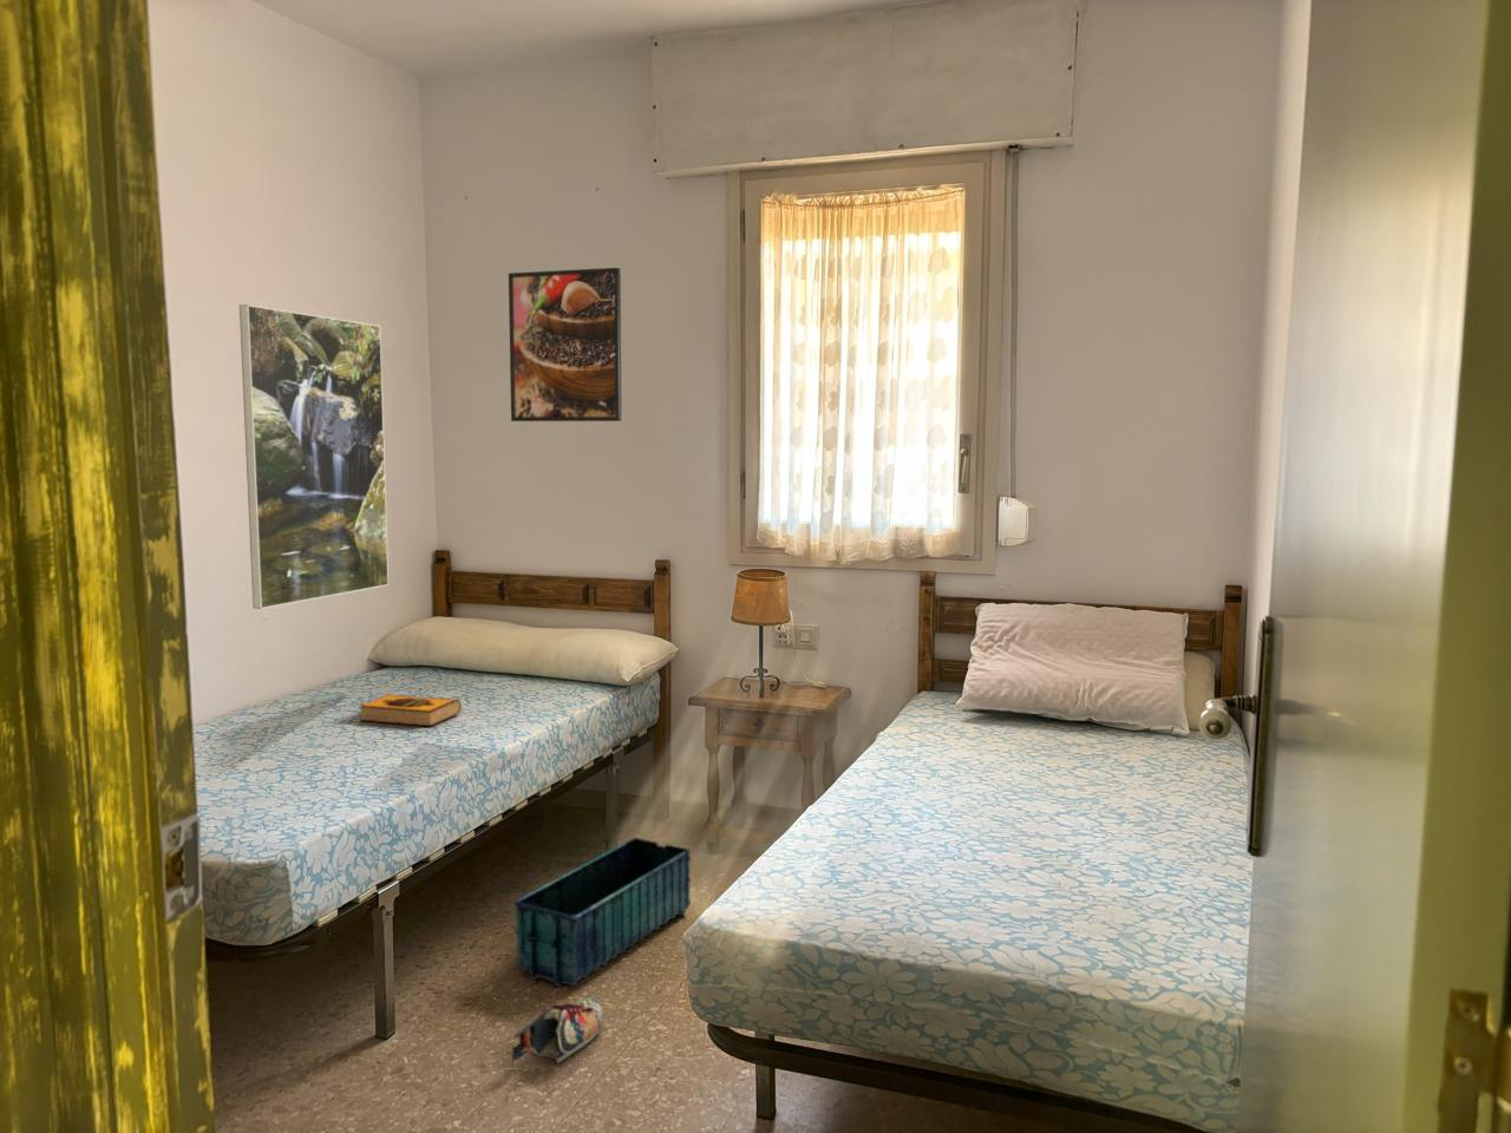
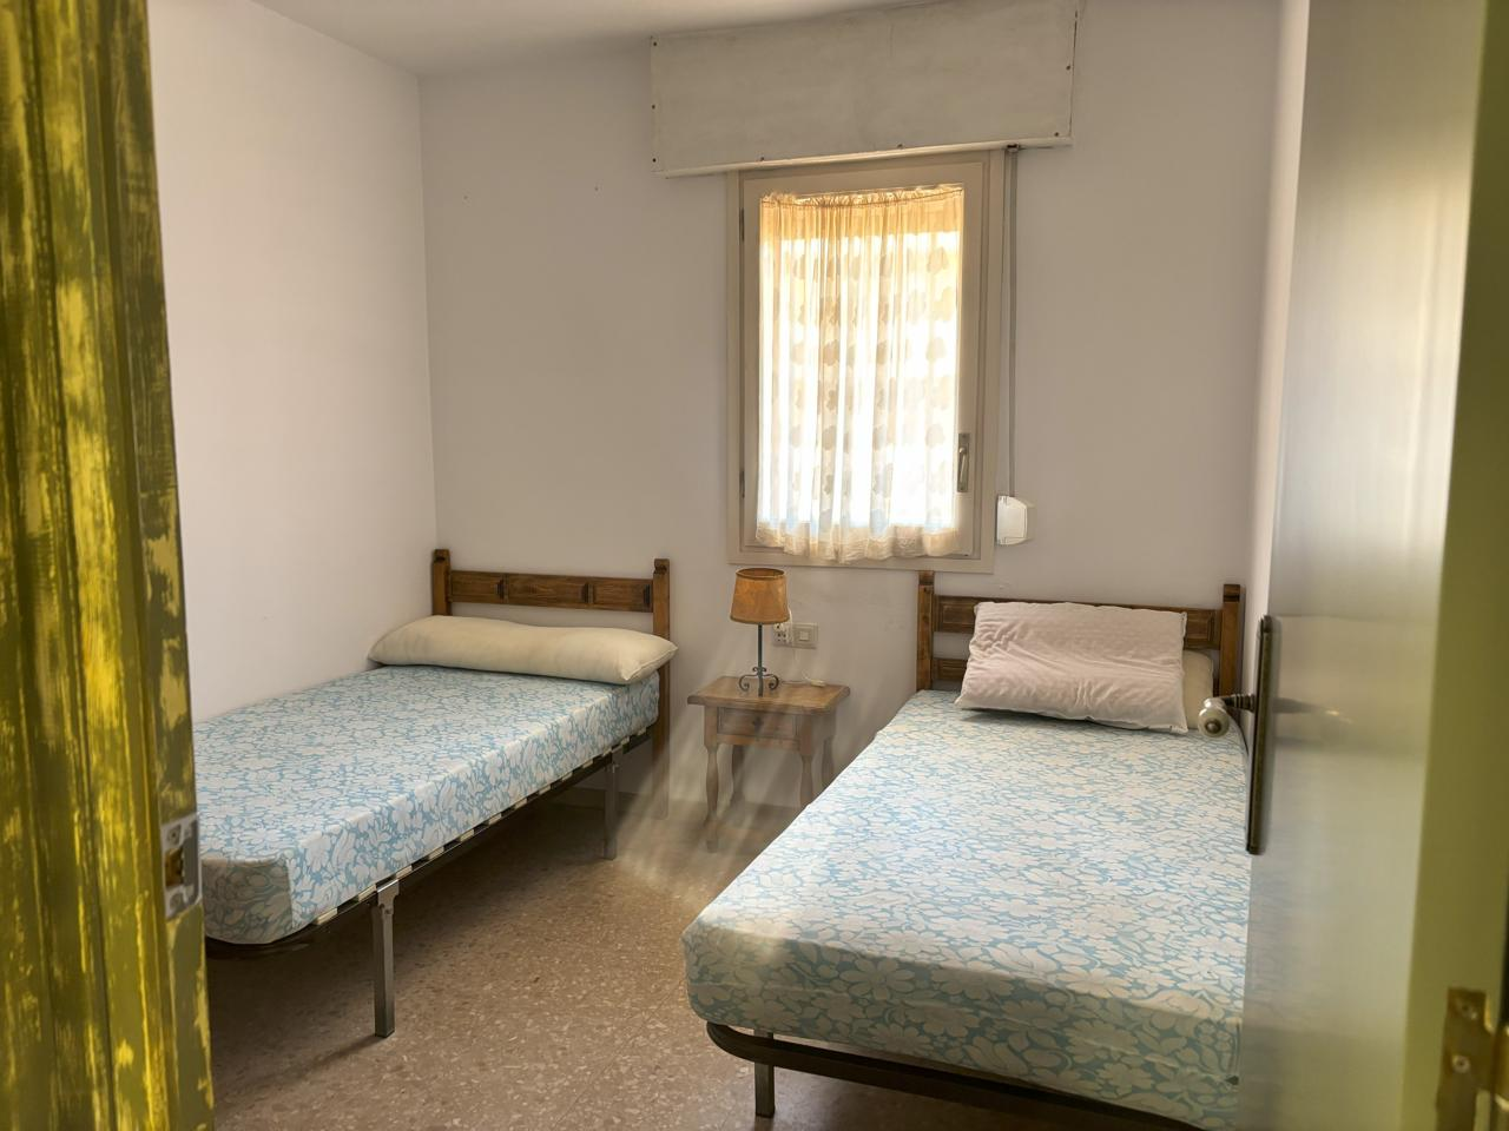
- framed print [508,267,623,422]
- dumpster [514,837,691,988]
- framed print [238,303,389,611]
- hardback book [358,693,463,727]
- shoe [512,996,604,1065]
